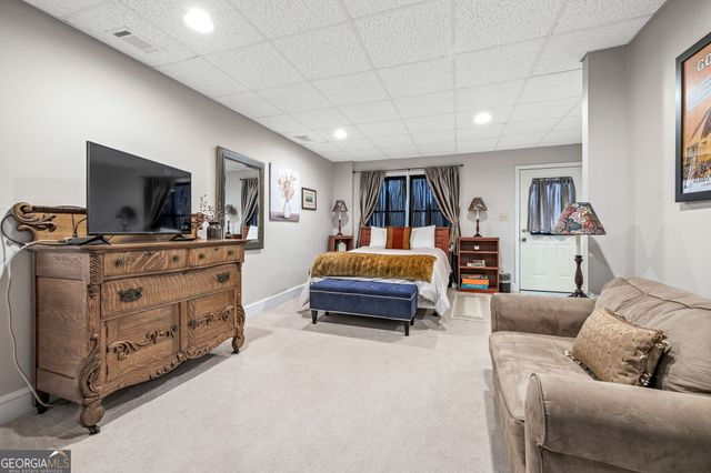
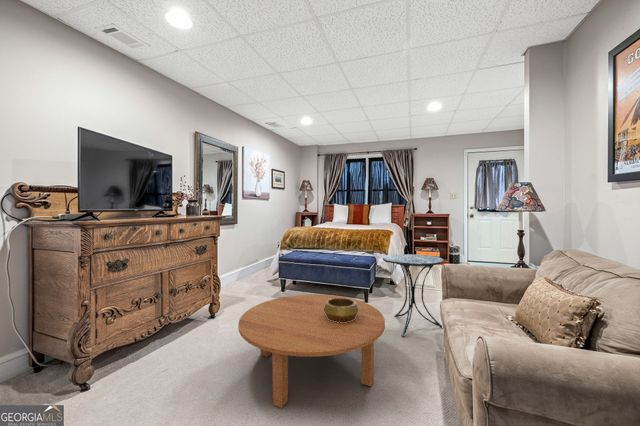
+ coffee table [237,293,386,409]
+ decorative bowl [323,297,359,323]
+ side table [382,253,445,338]
